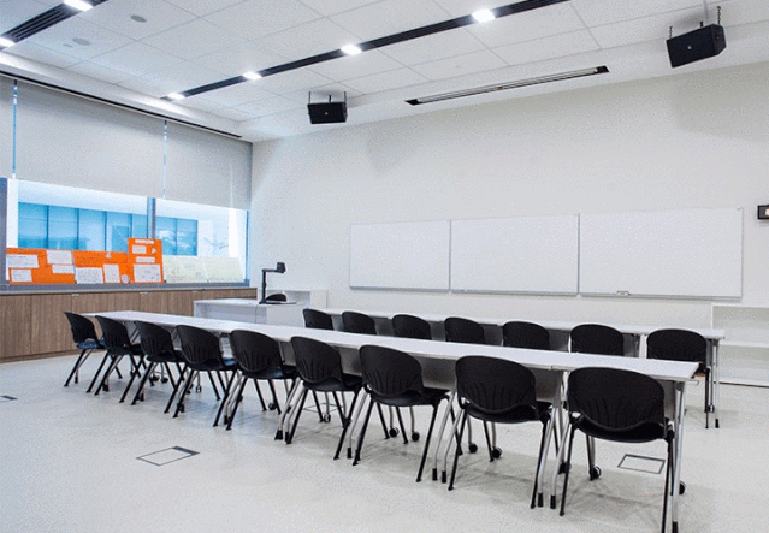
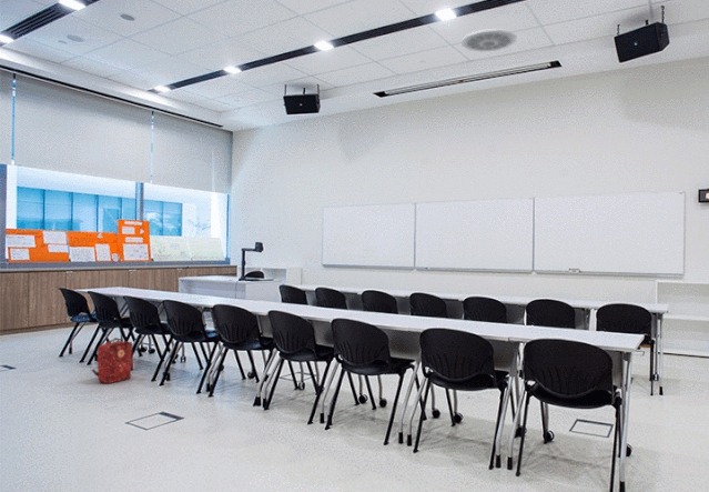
+ backpack [90,337,134,384]
+ ceiling vent [460,28,518,53]
